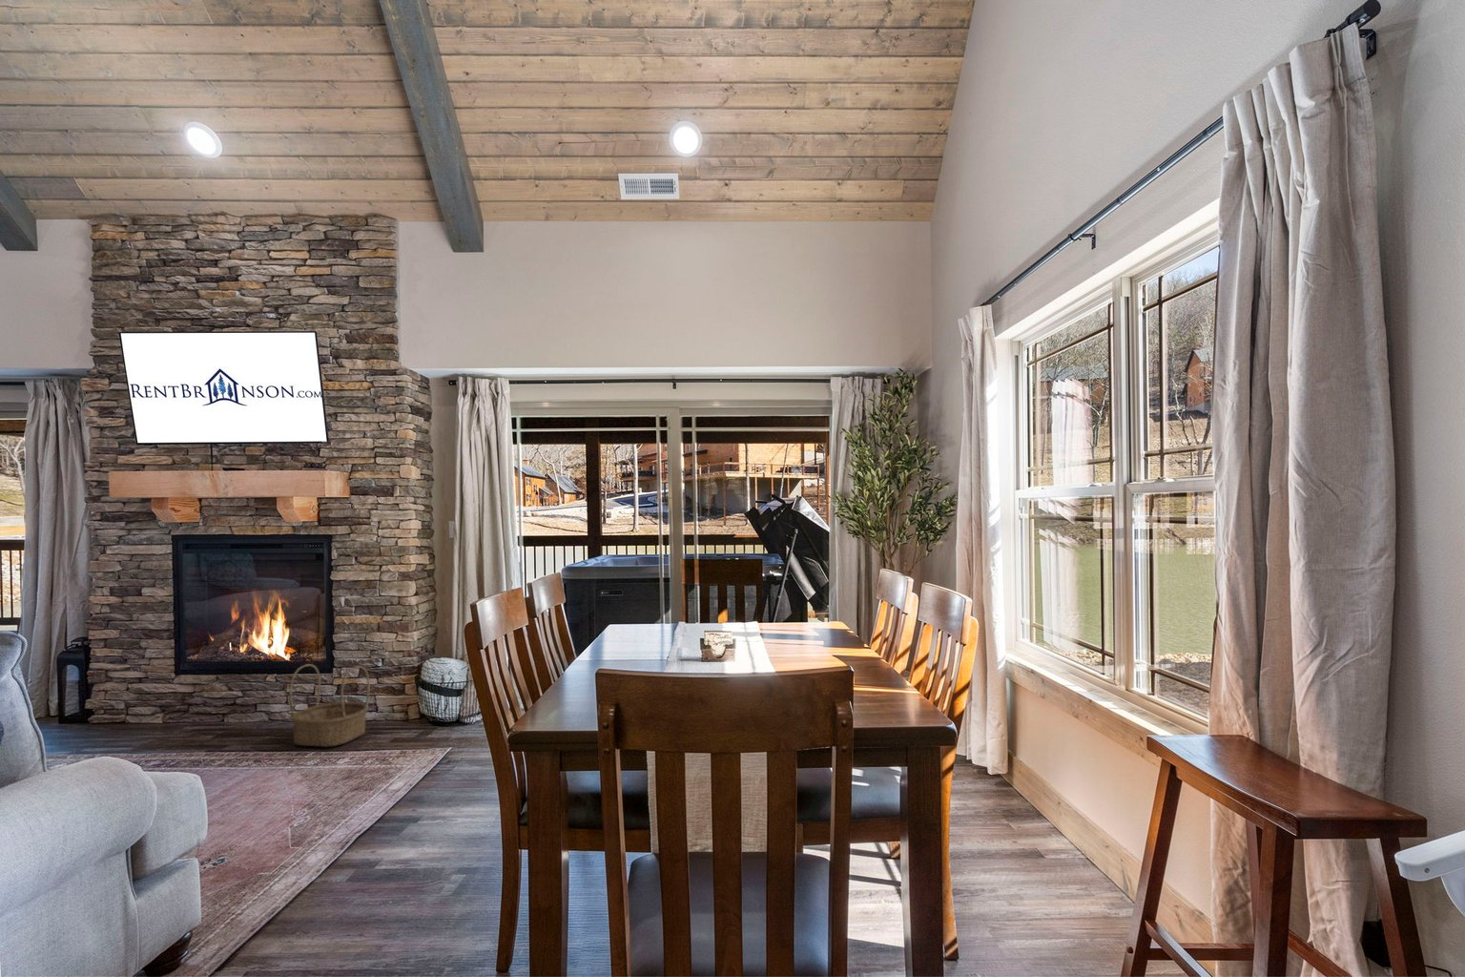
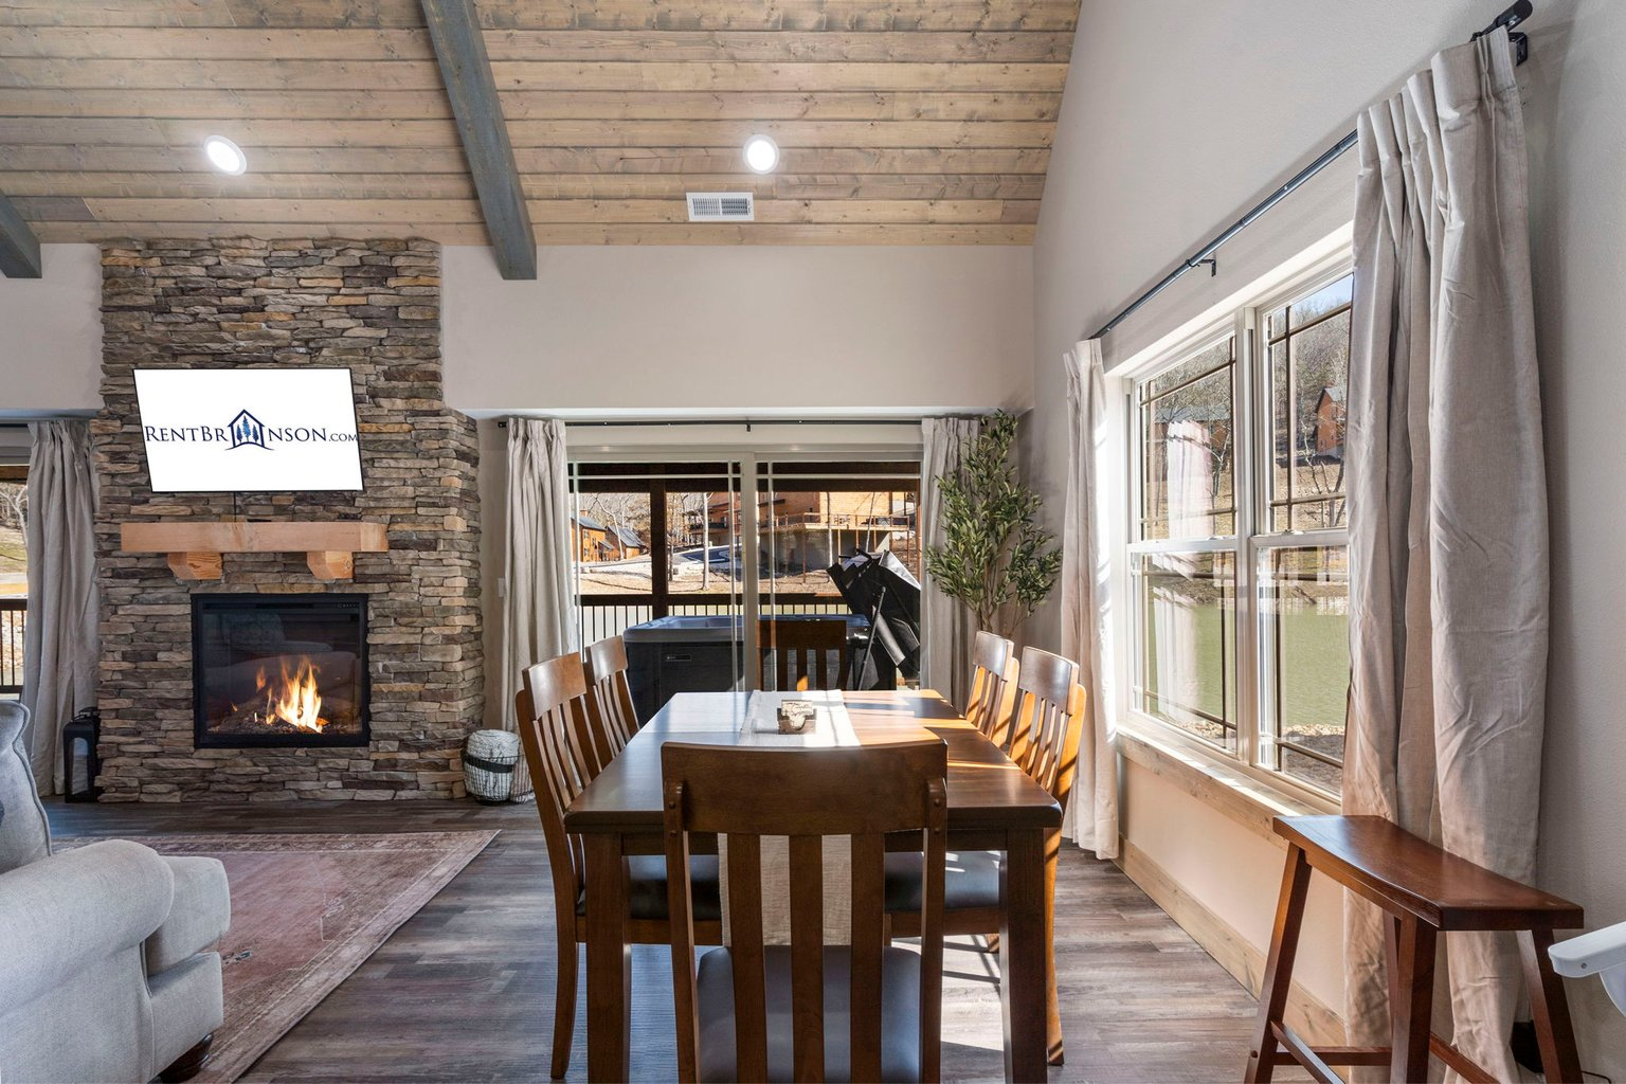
- basket [288,663,370,748]
